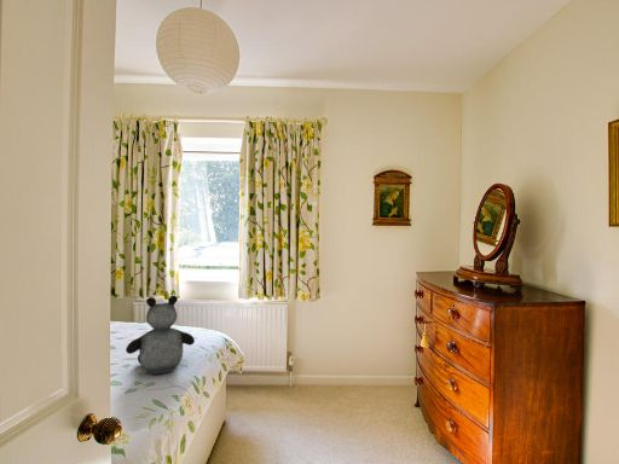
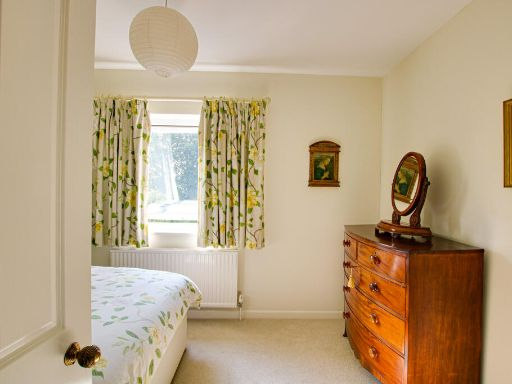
- teddy bear [125,295,196,375]
